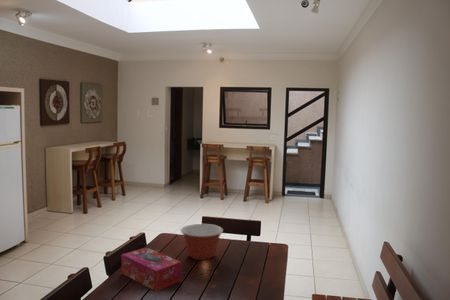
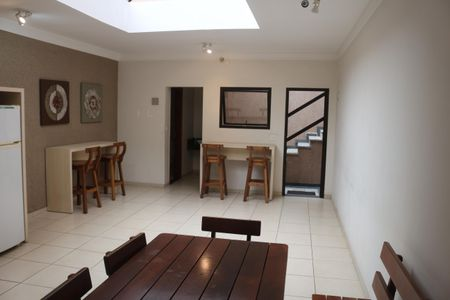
- mixing bowl [180,223,224,261]
- tissue box [120,246,182,292]
